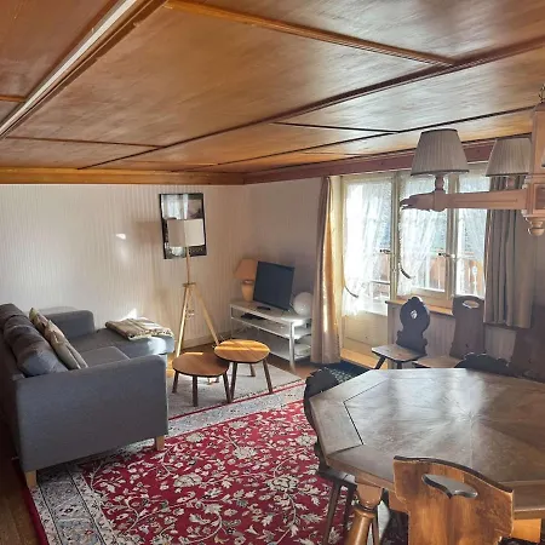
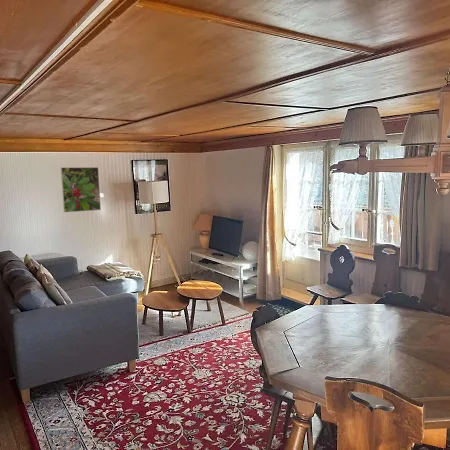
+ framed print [60,166,102,213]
